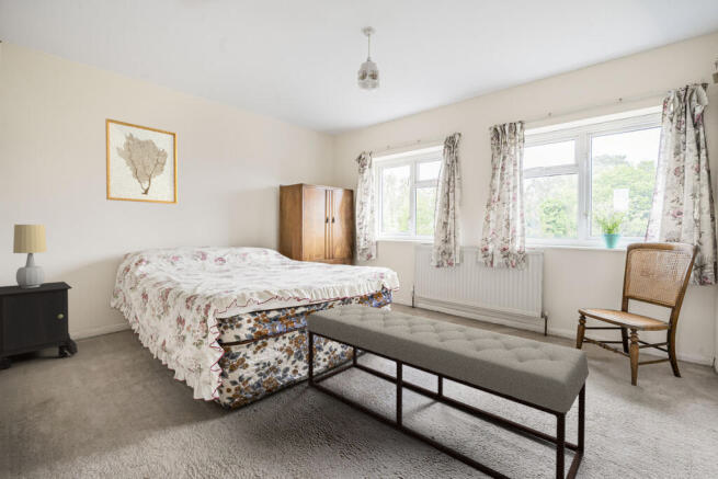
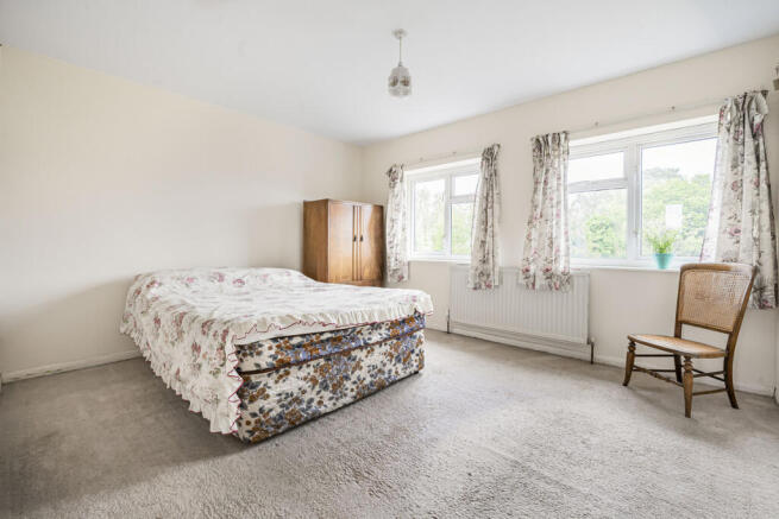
- wall art [104,117,179,205]
- nightstand [0,281,79,370]
- bench [306,303,590,479]
- table lamp [12,224,47,288]
